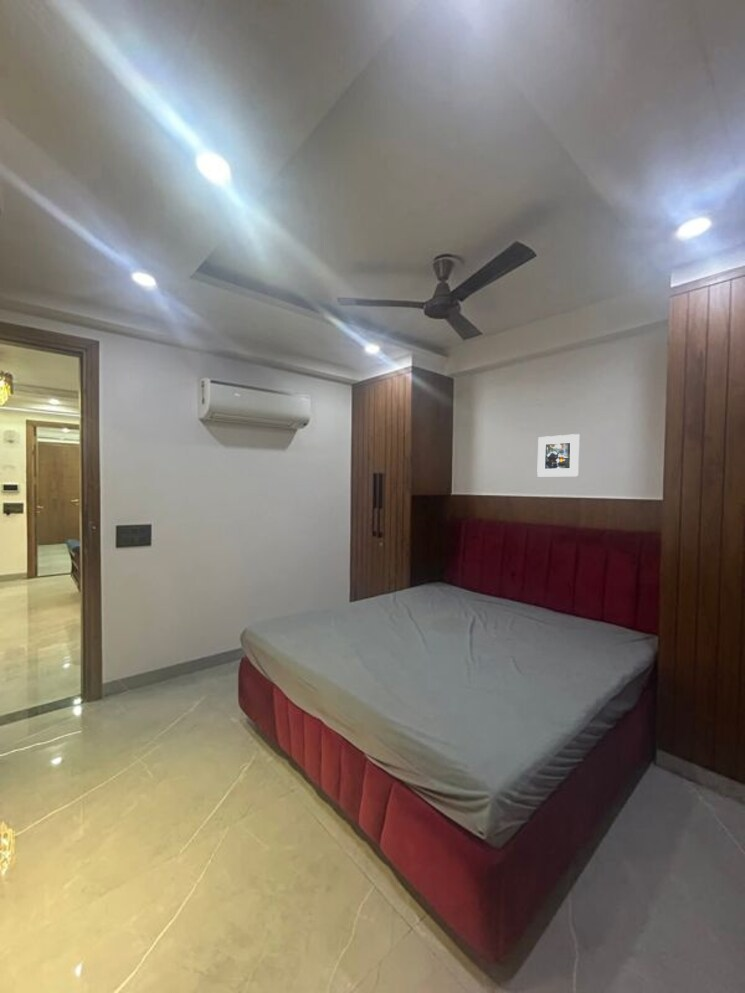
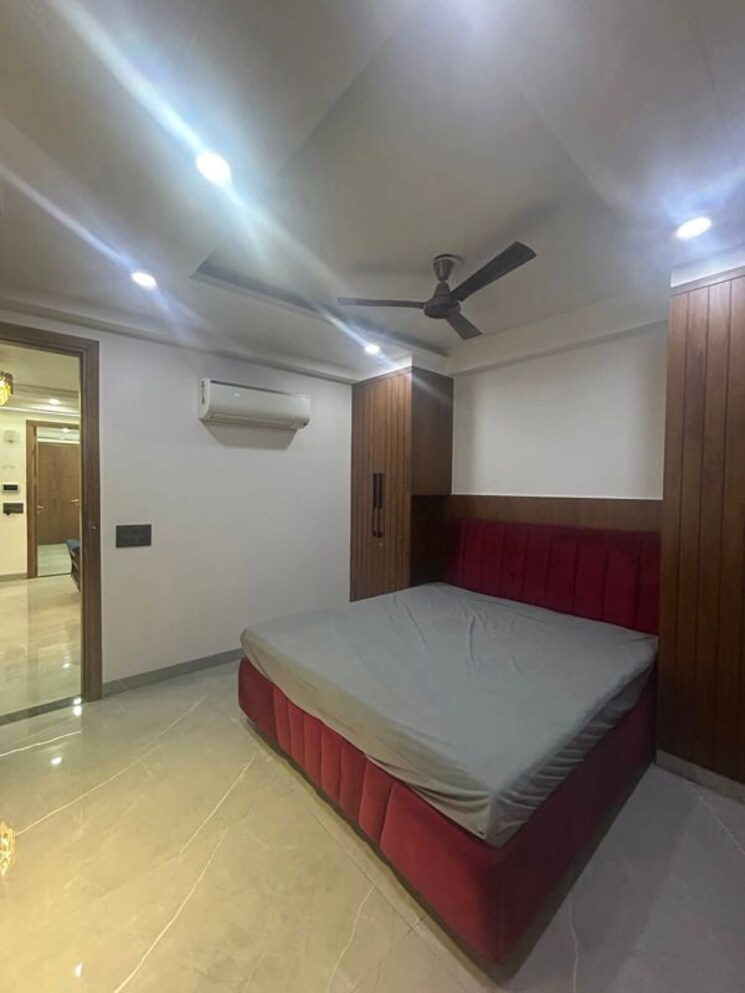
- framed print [536,433,581,477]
